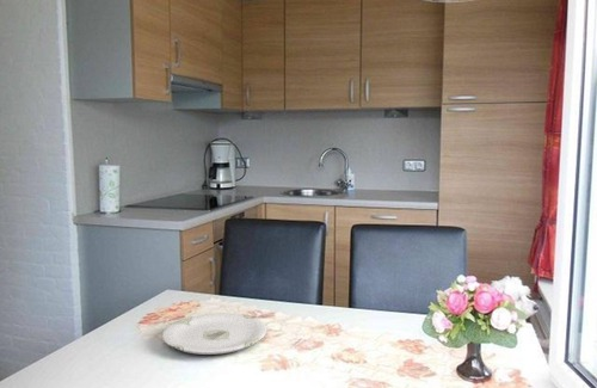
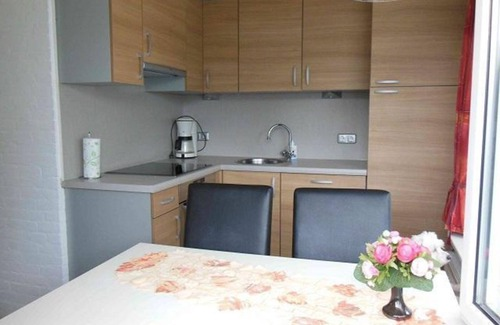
- plate [161,313,267,356]
